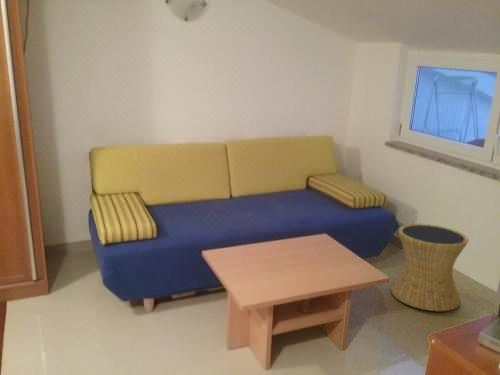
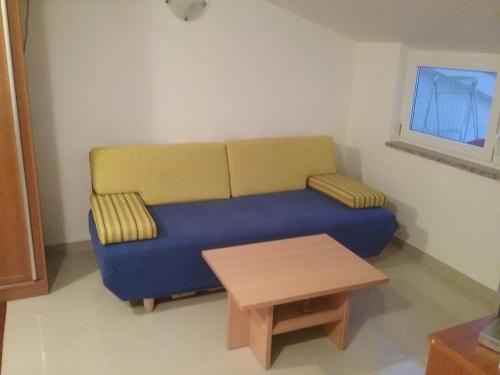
- side table [390,223,470,312]
